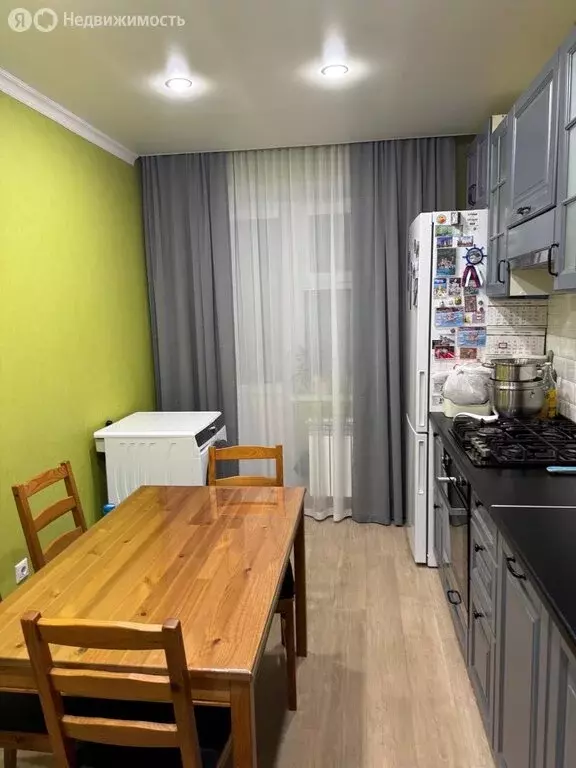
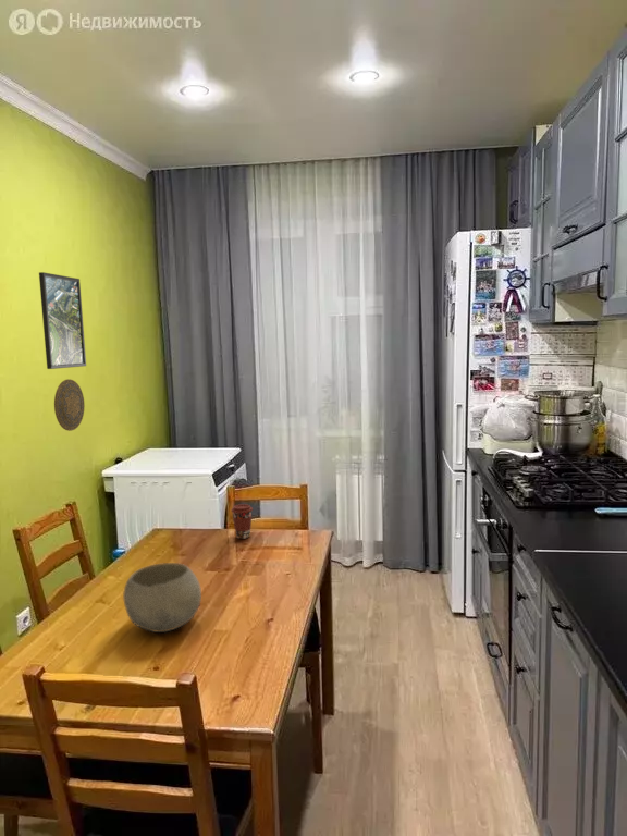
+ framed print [38,271,87,370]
+ coffee cup [230,503,254,540]
+ decorative plate [53,378,86,432]
+ bowl [122,562,202,634]
